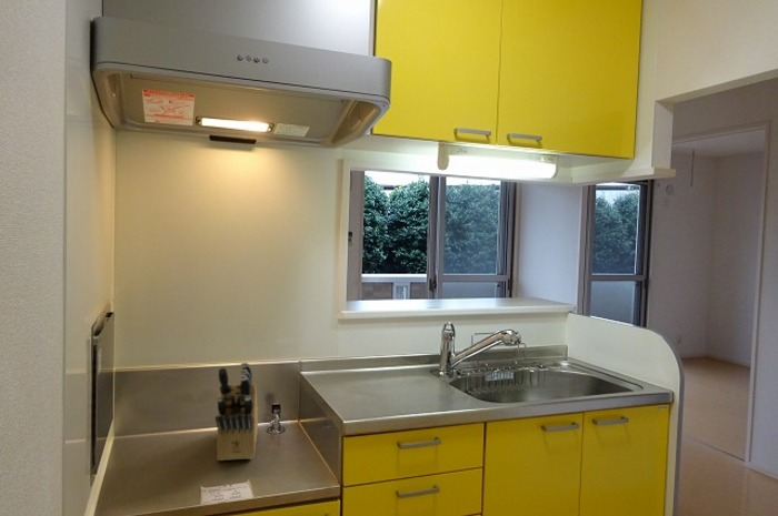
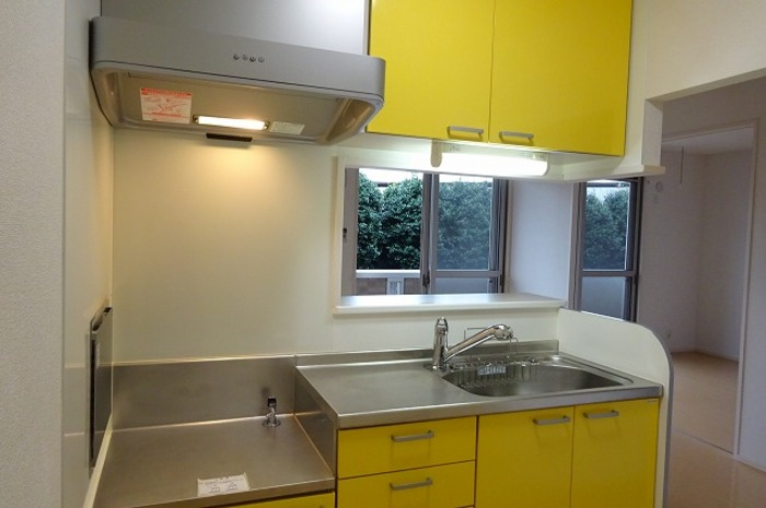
- knife block [215,362,259,462]
